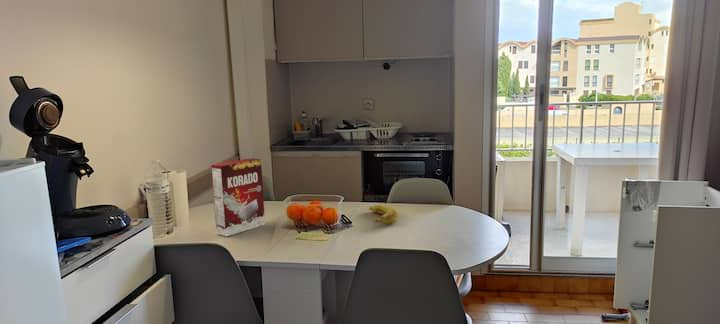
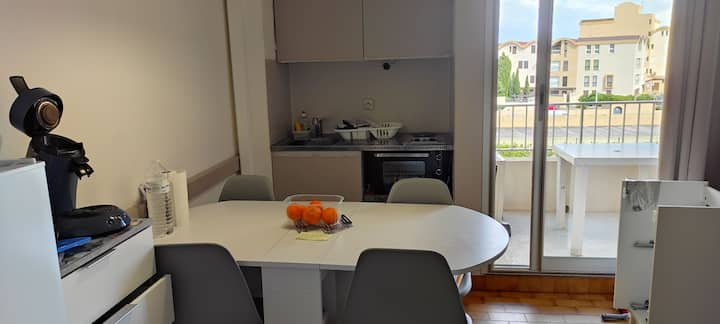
- cereal box [210,157,266,237]
- banana [368,204,399,225]
